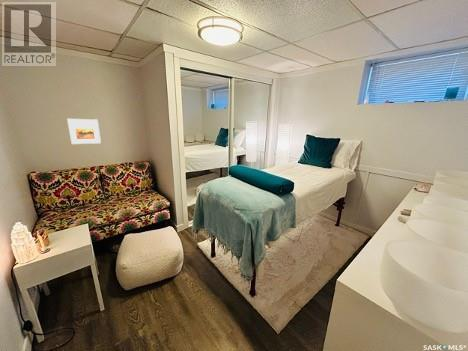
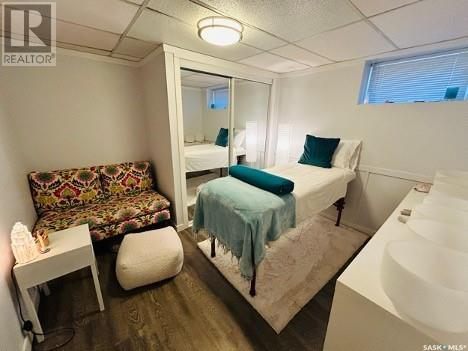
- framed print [66,118,102,145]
